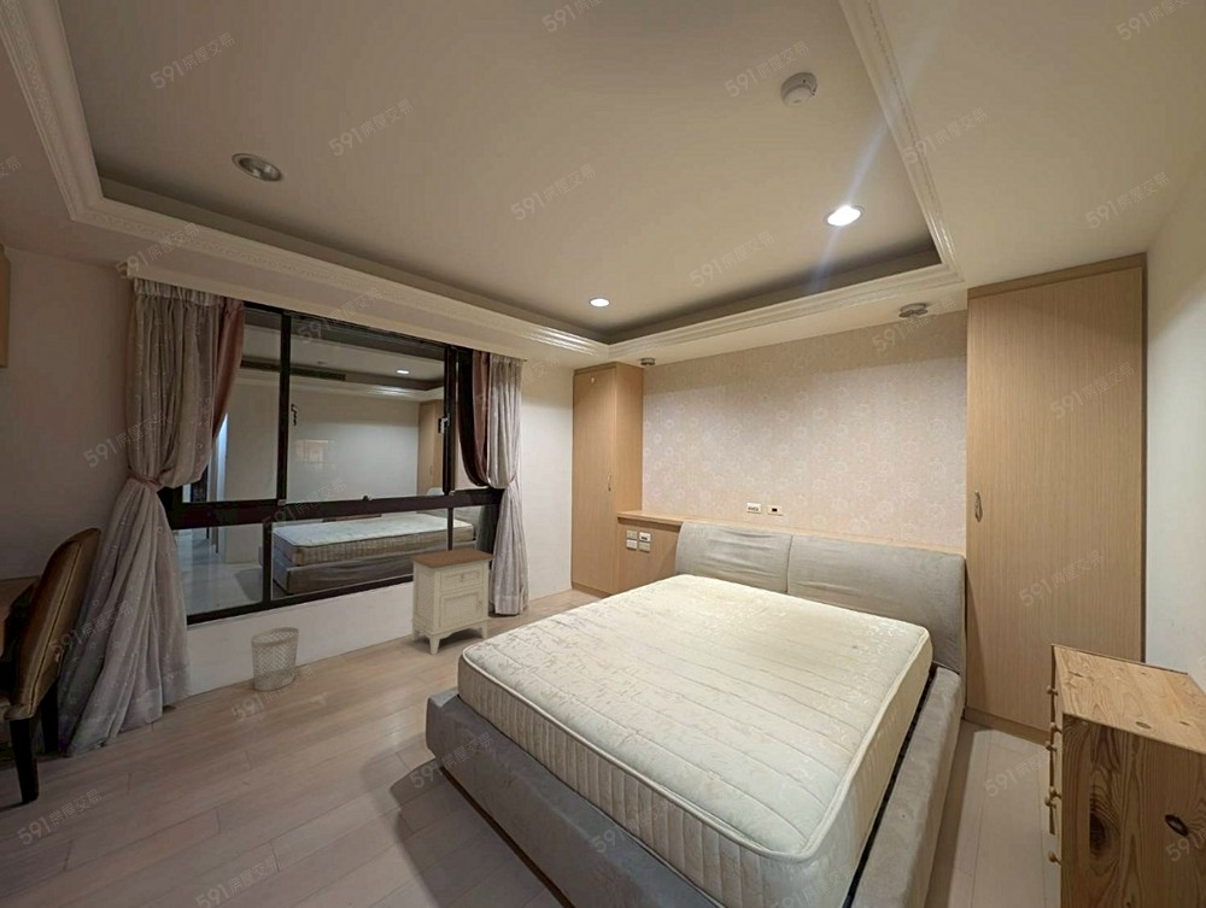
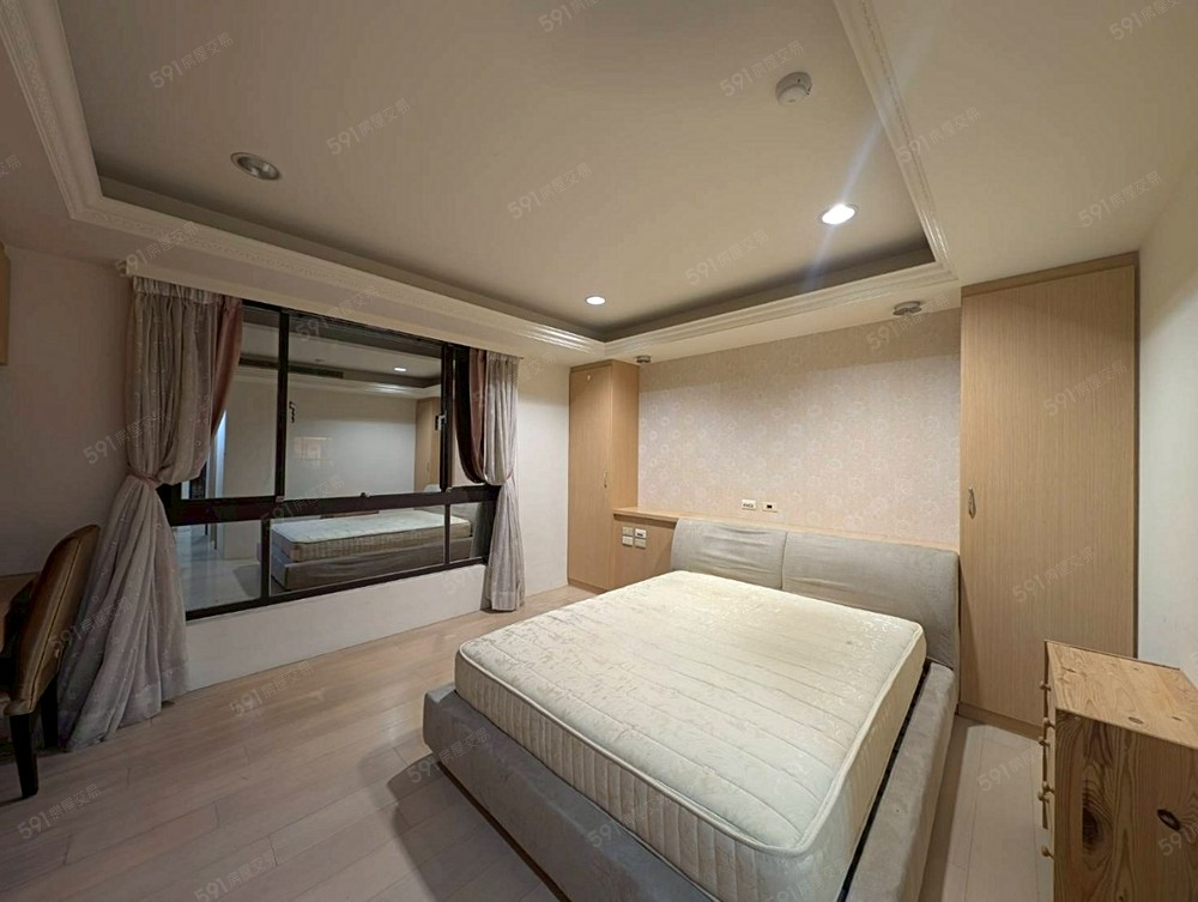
- wastebasket [250,626,300,692]
- nightstand [408,546,497,656]
